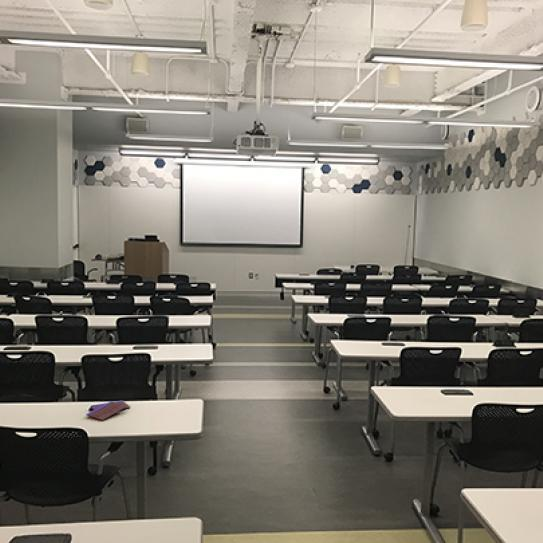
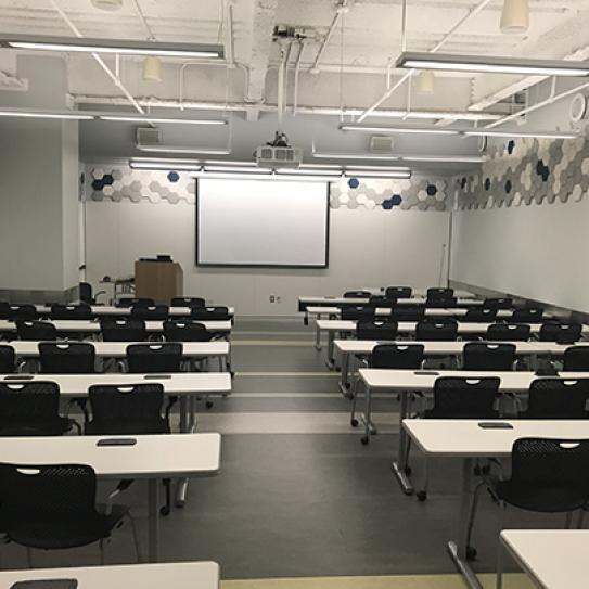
- book [85,399,131,421]
